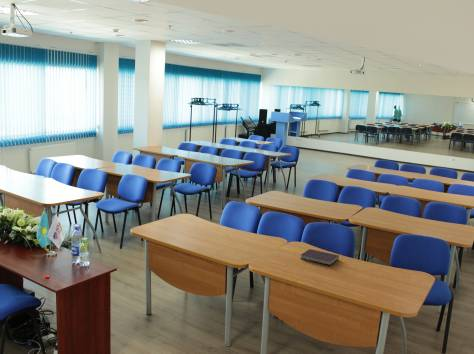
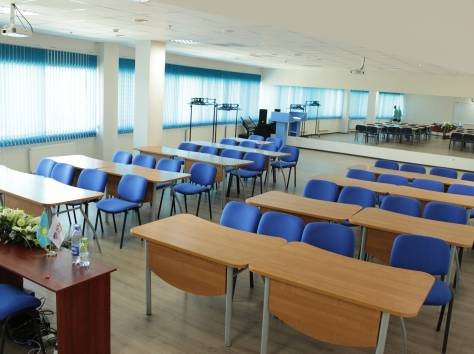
- notebook [300,248,340,266]
